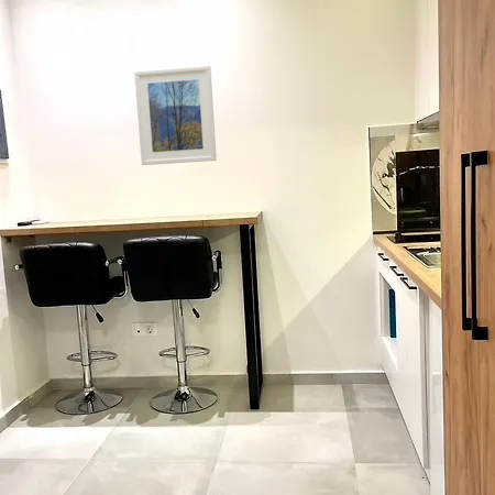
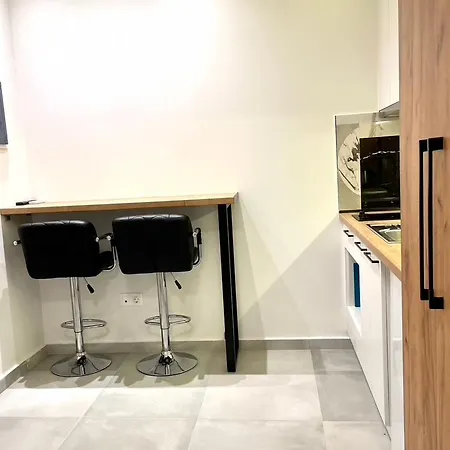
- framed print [133,65,218,166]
